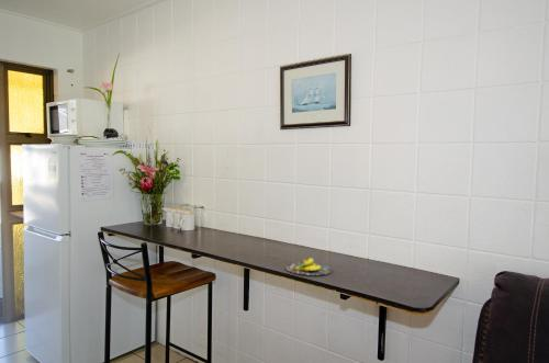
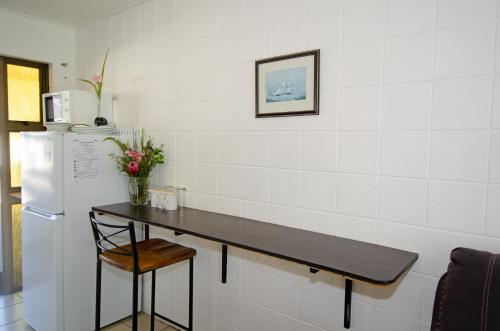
- banana [283,257,333,276]
